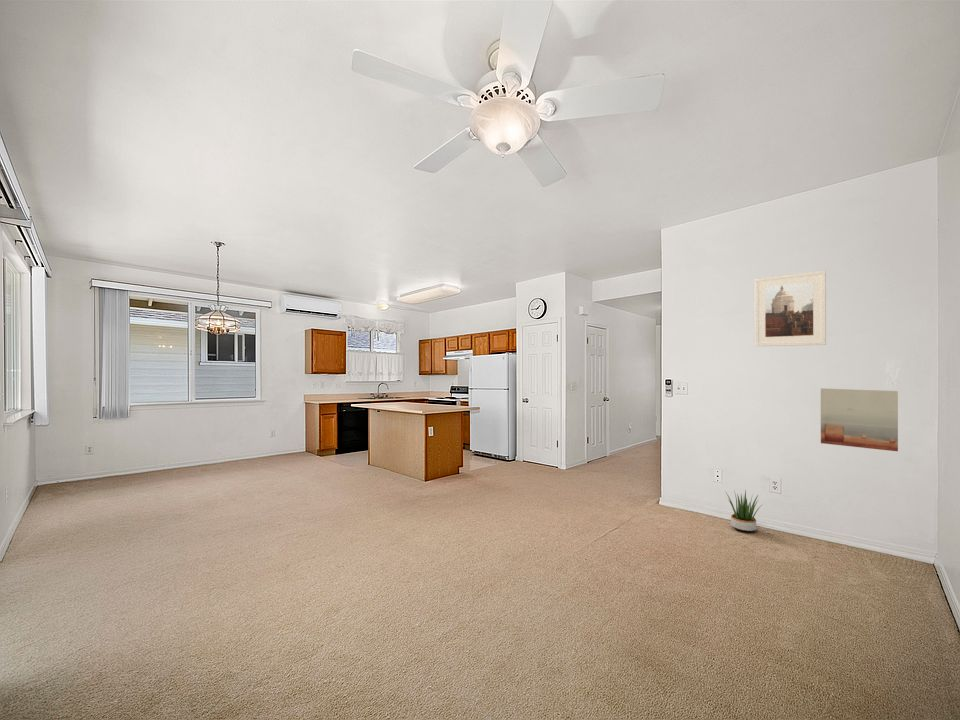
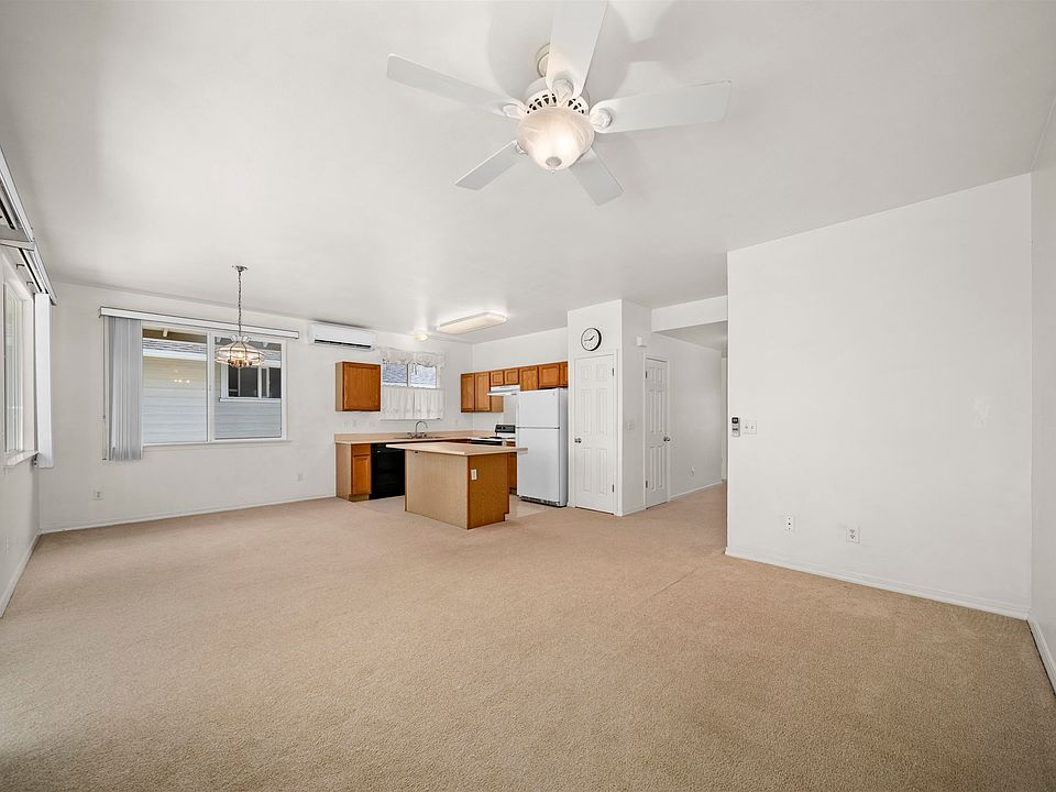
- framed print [754,270,827,347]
- potted plant [724,489,764,533]
- wall art [820,387,899,452]
